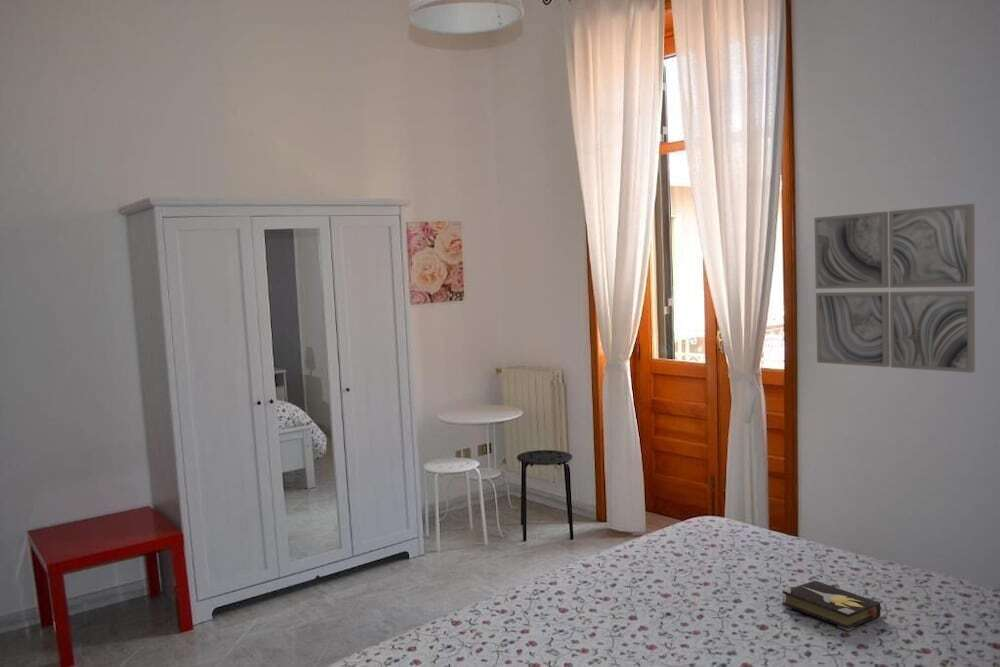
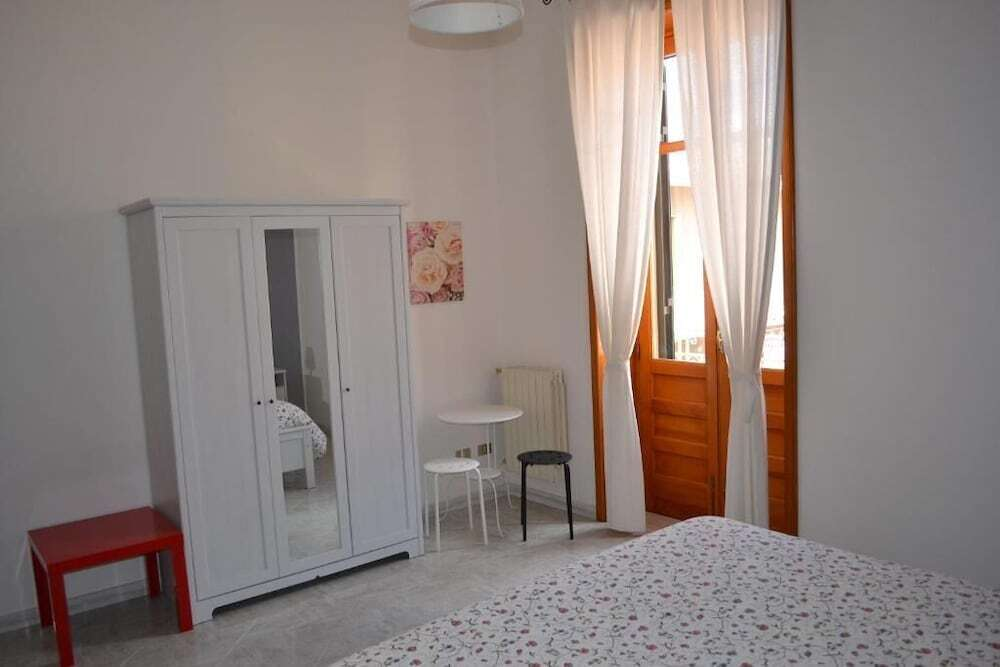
- hardback book [781,580,882,632]
- wall art [813,203,976,374]
